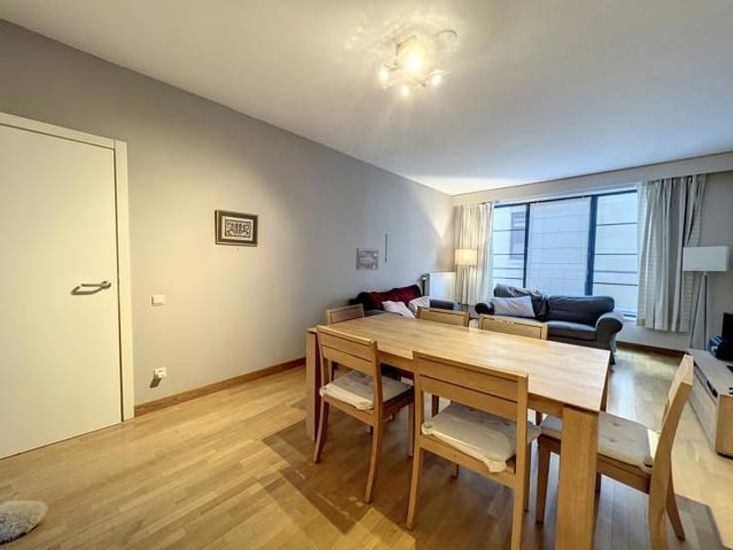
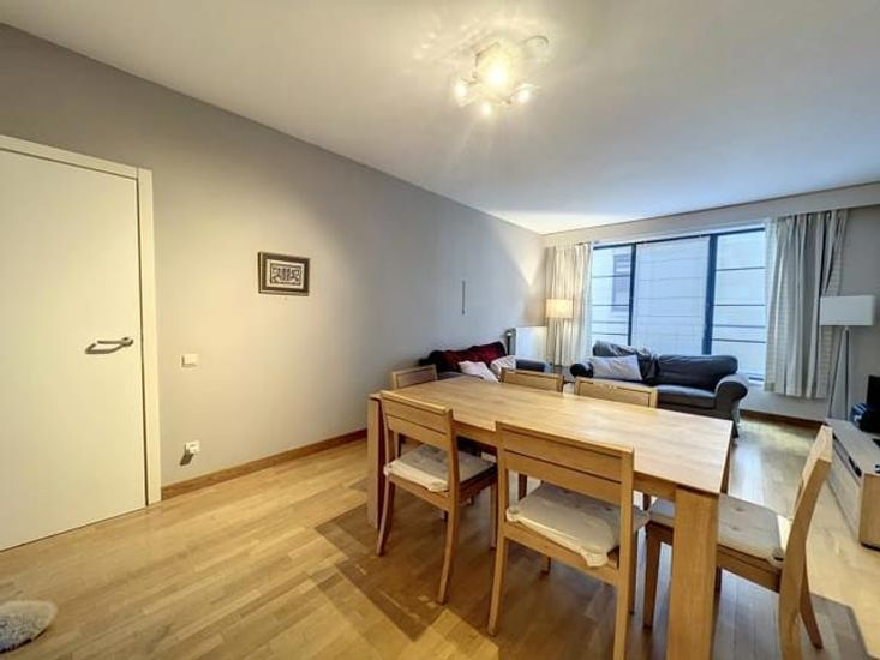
- wall art [355,247,379,271]
